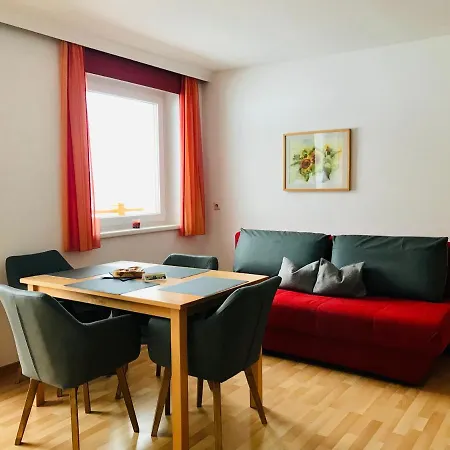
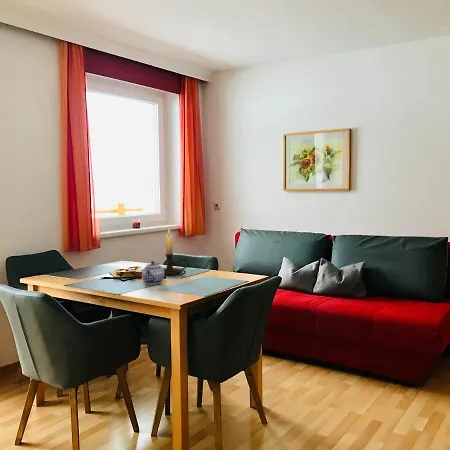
+ candle holder [163,228,189,277]
+ teapot [141,260,165,285]
